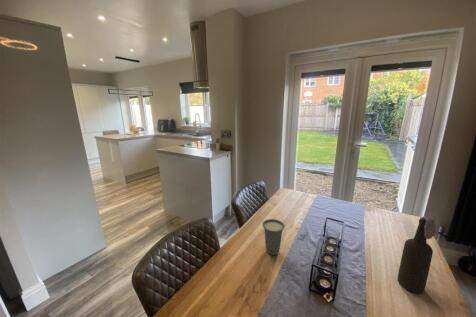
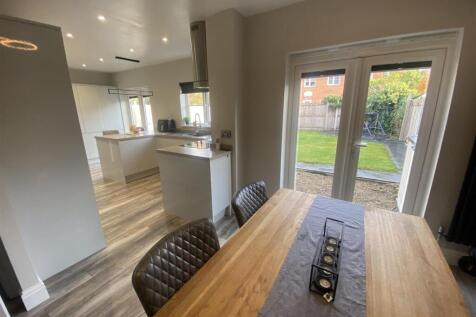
- cup [262,218,285,256]
- bottle [397,215,437,294]
